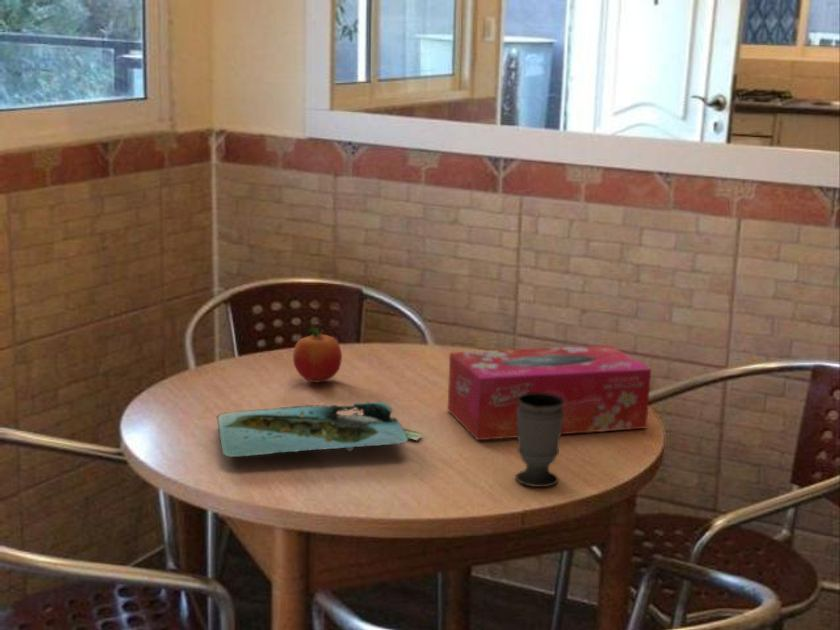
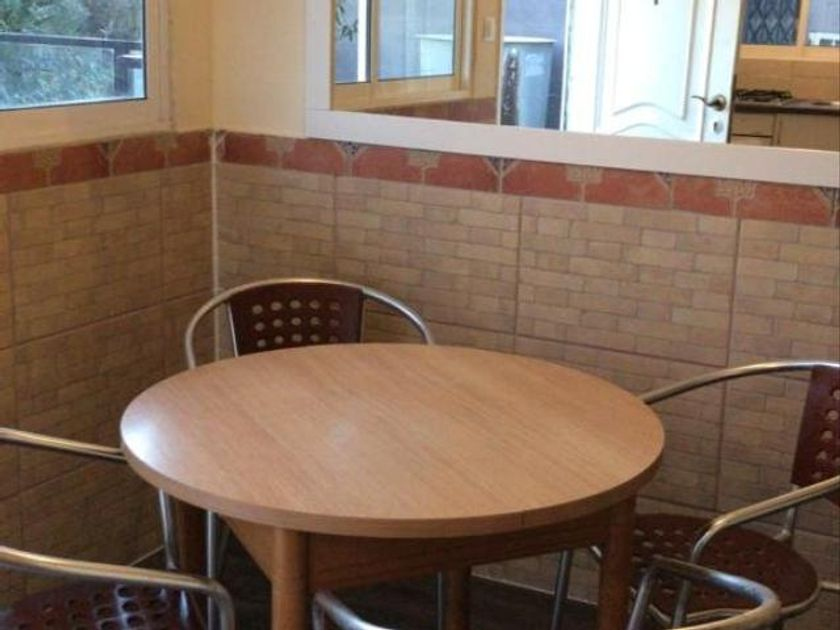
- tissue box [447,344,652,441]
- platter [216,401,423,458]
- cup [514,393,564,488]
- fruit [292,326,343,383]
